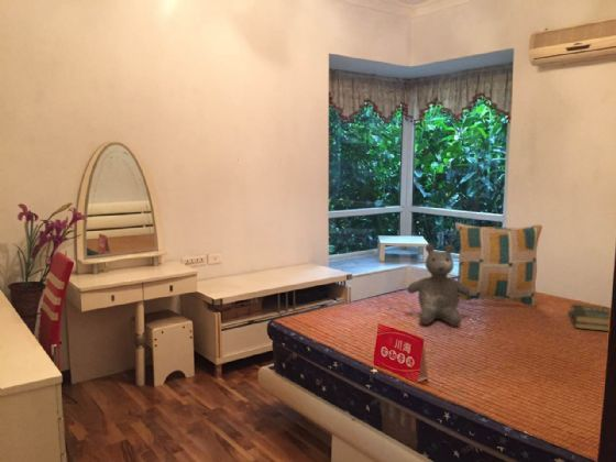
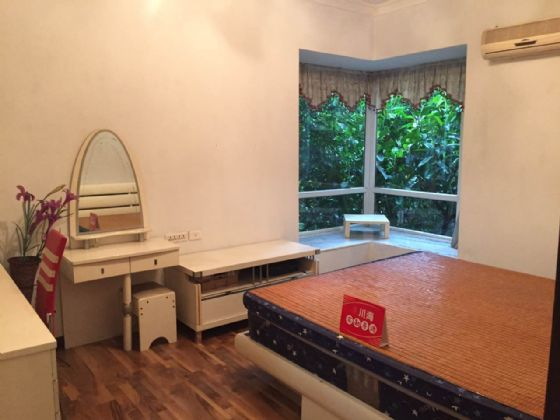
- pillow [454,222,543,308]
- teddy bear [406,243,470,327]
- book [568,304,610,332]
